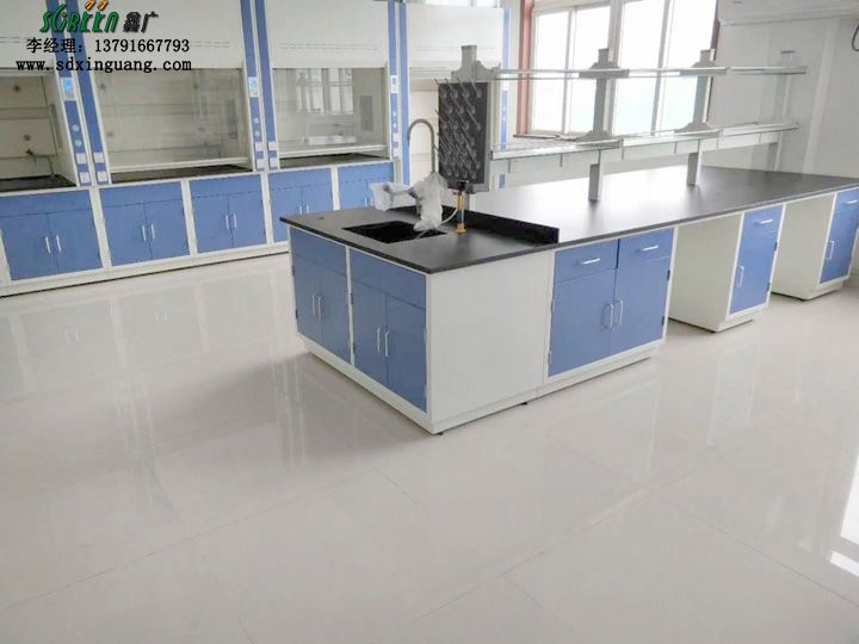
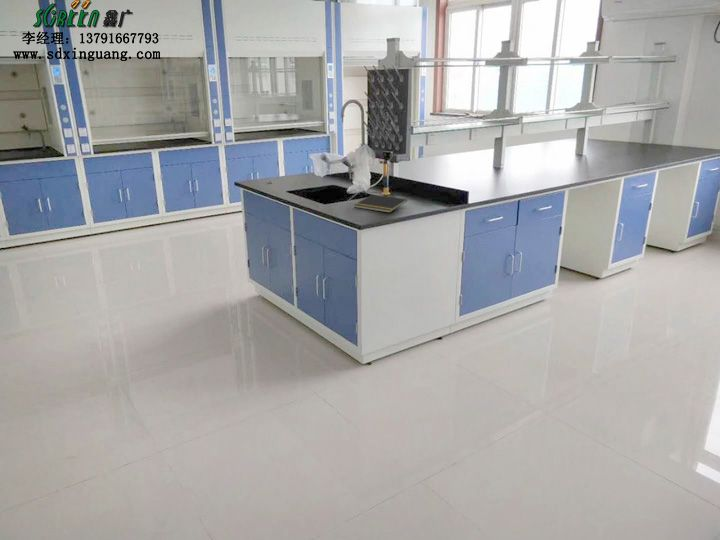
+ notepad [354,193,408,214]
